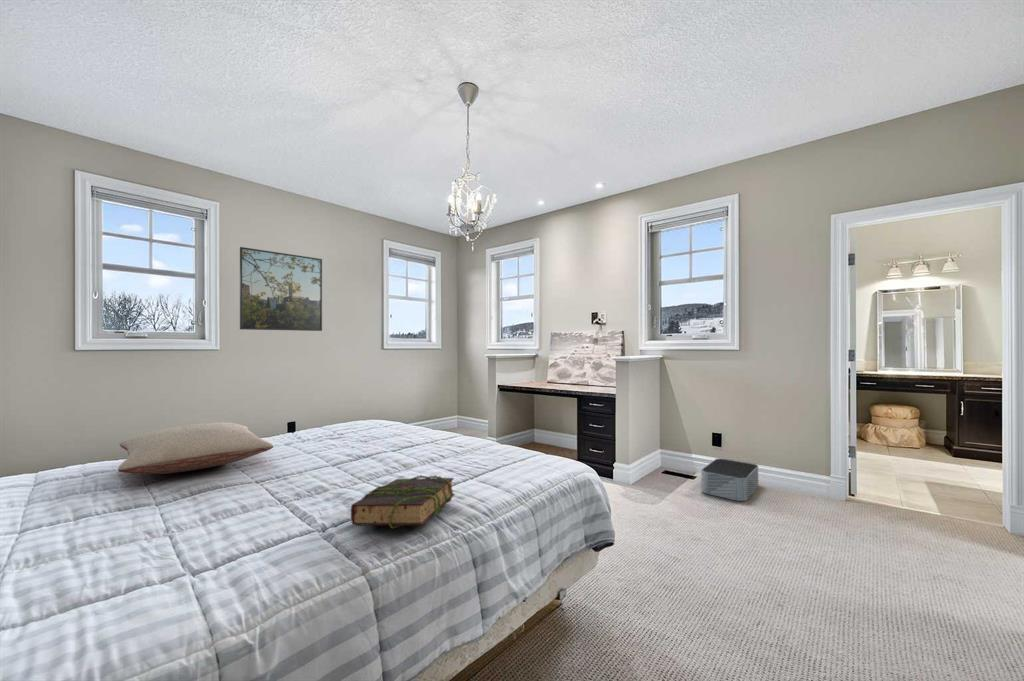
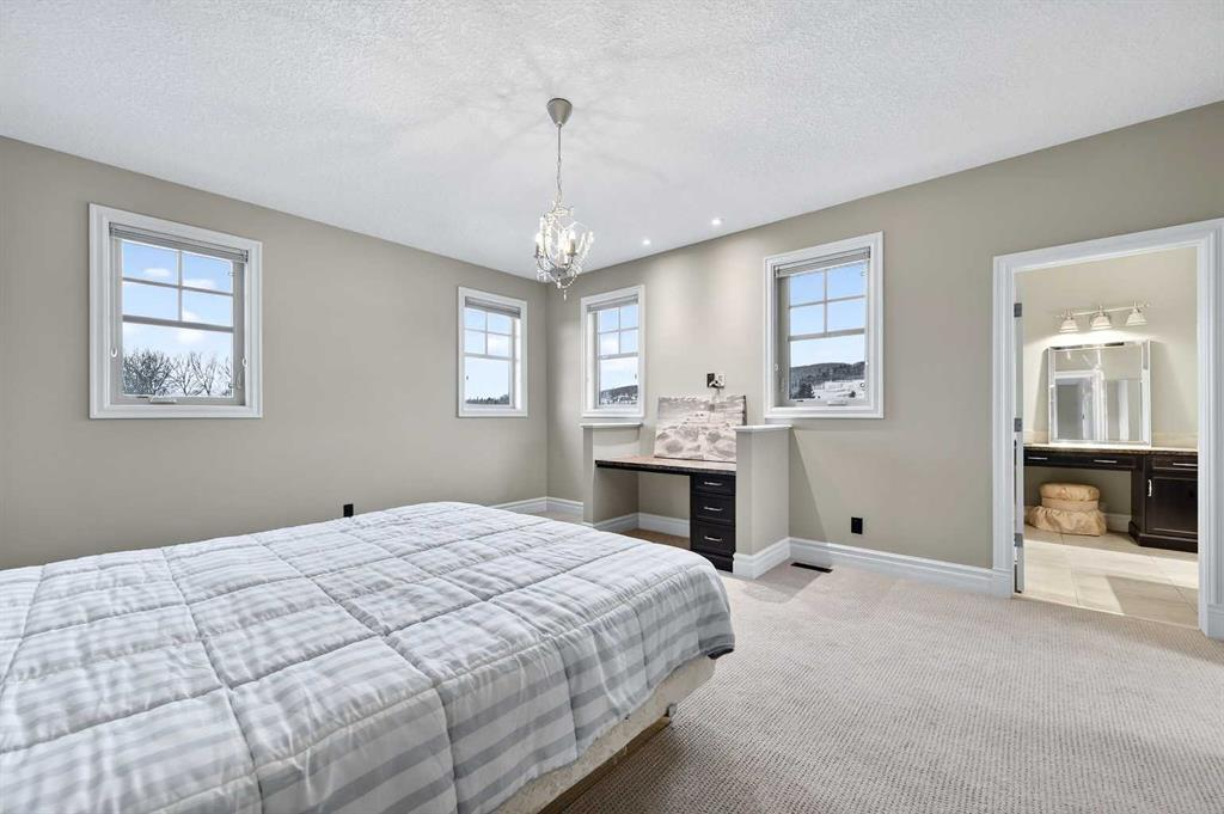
- book [350,474,456,529]
- storage bin [701,457,759,502]
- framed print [239,246,323,332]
- pillow [117,422,274,475]
